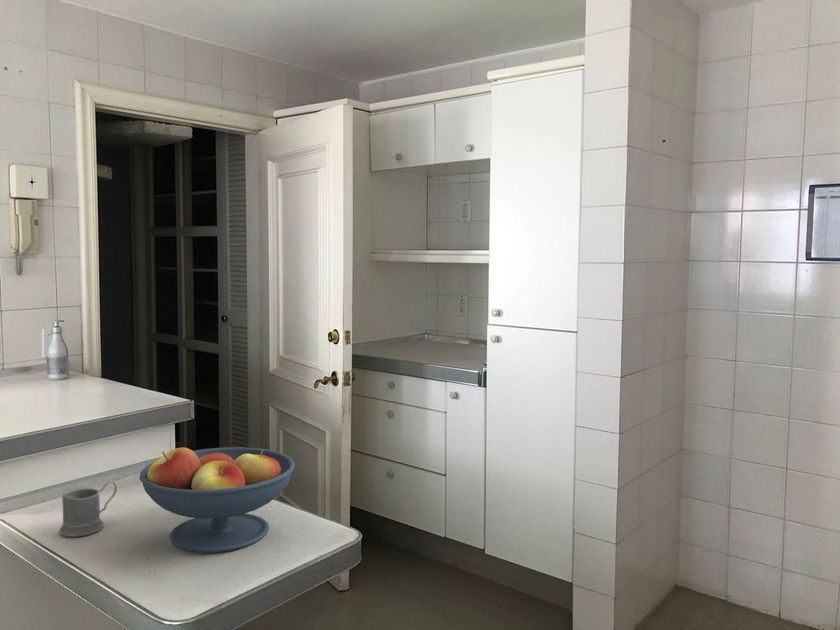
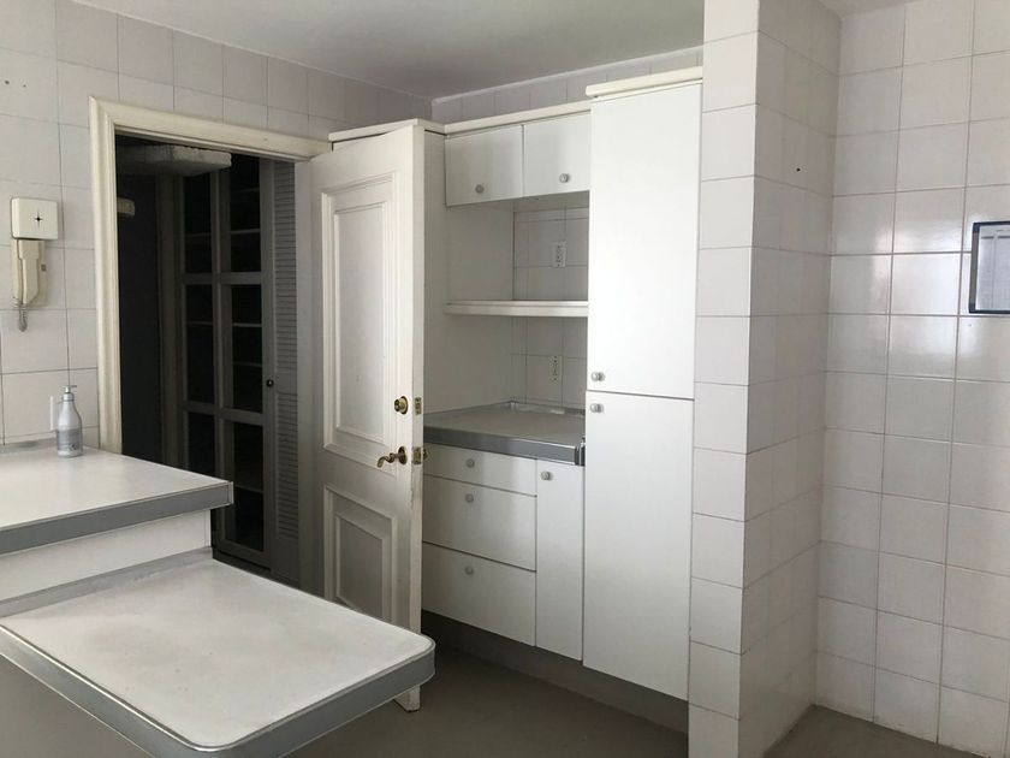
- fruit bowl [139,446,296,553]
- mug [59,481,118,538]
